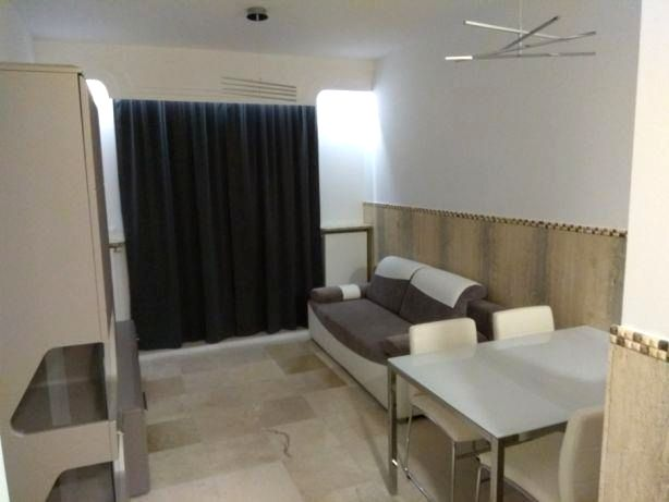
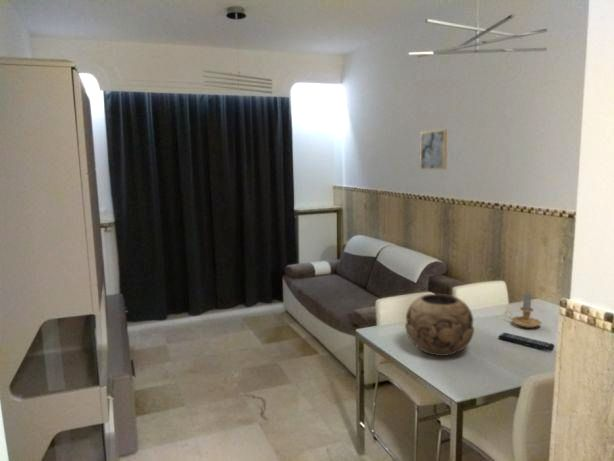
+ wall art [420,128,448,171]
+ decorative bowl [404,293,475,357]
+ remote control [497,332,555,352]
+ candle [504,291,542,329]
